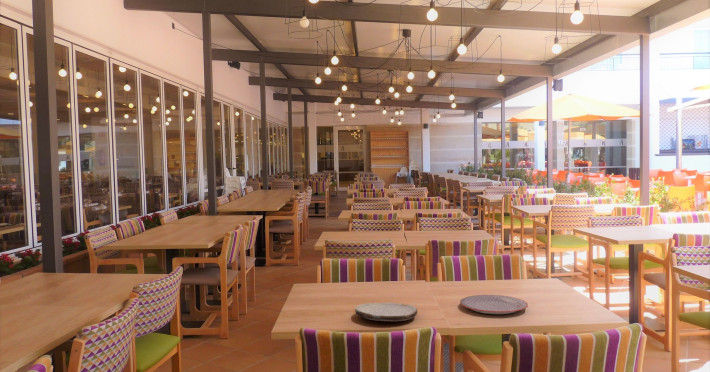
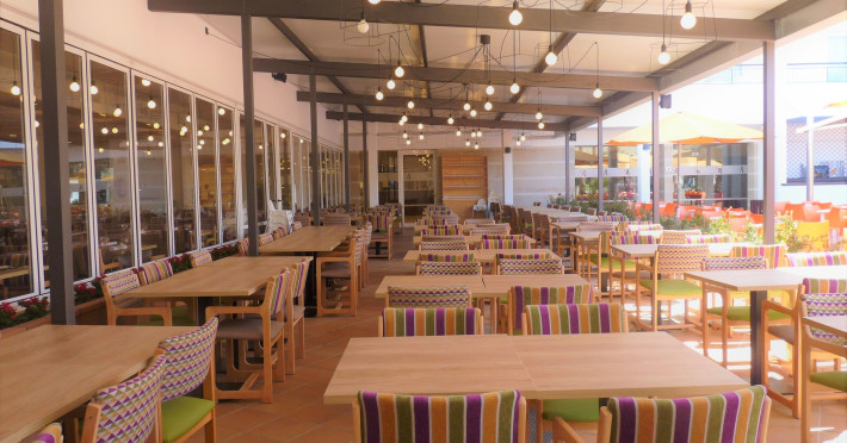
- plate [354,302,418,322]
- plate [459,294,529,315]
